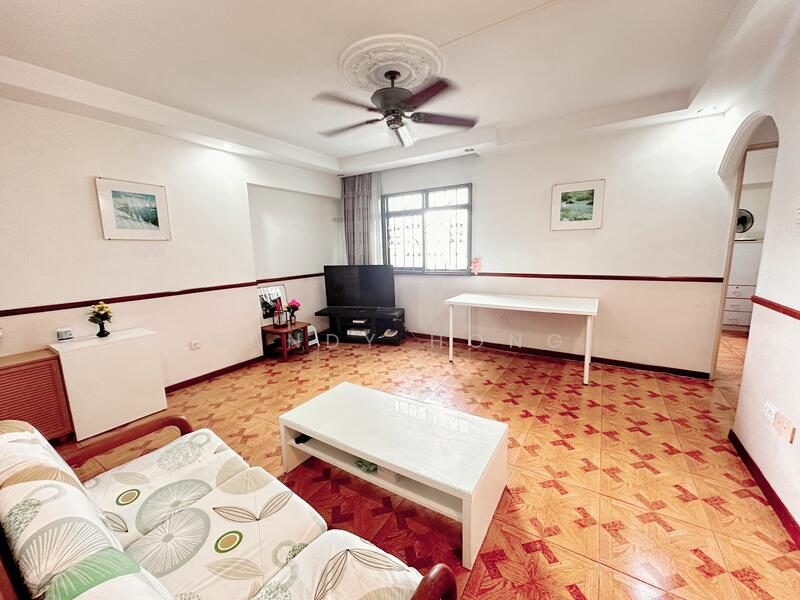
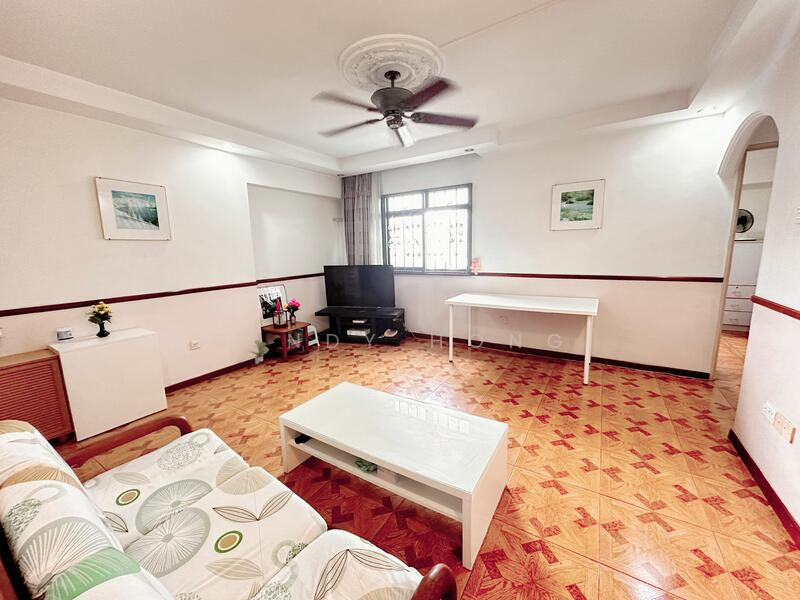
+ potted plant [248,339,270,365]
